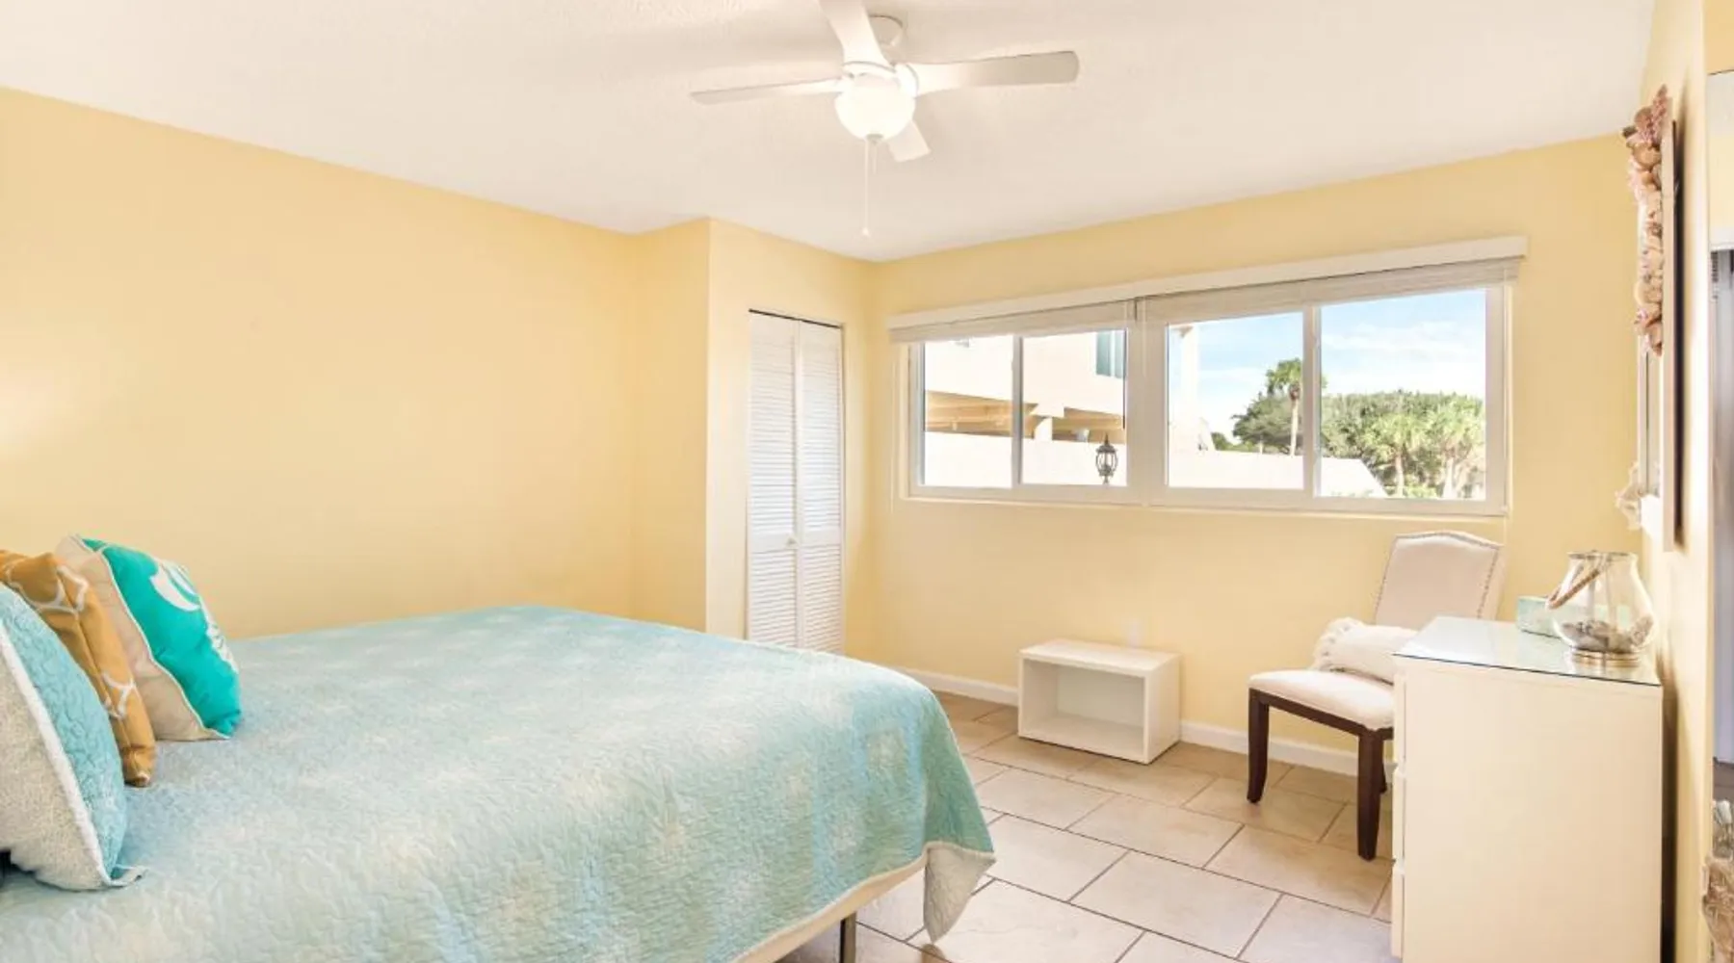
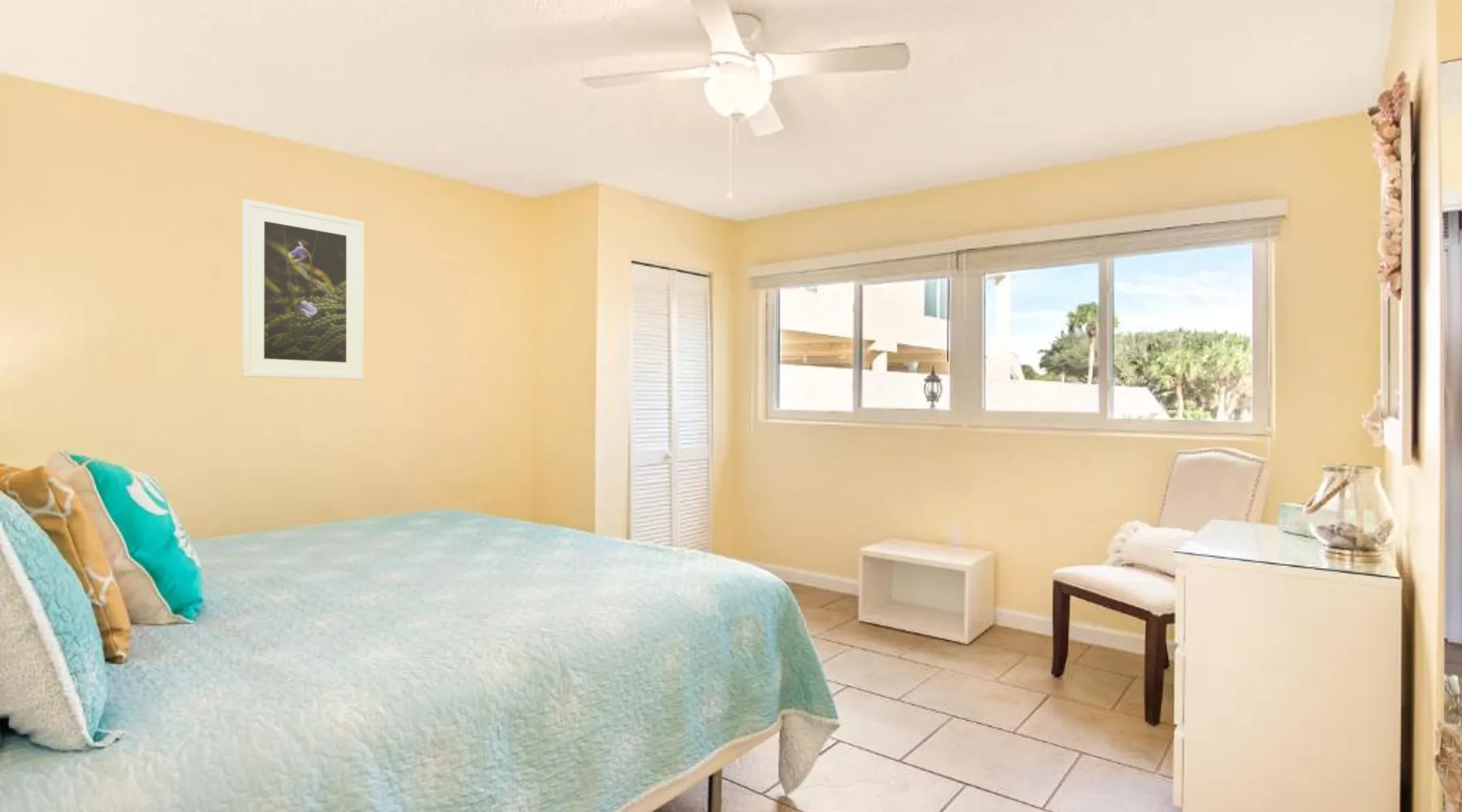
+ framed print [241,198,365,381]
